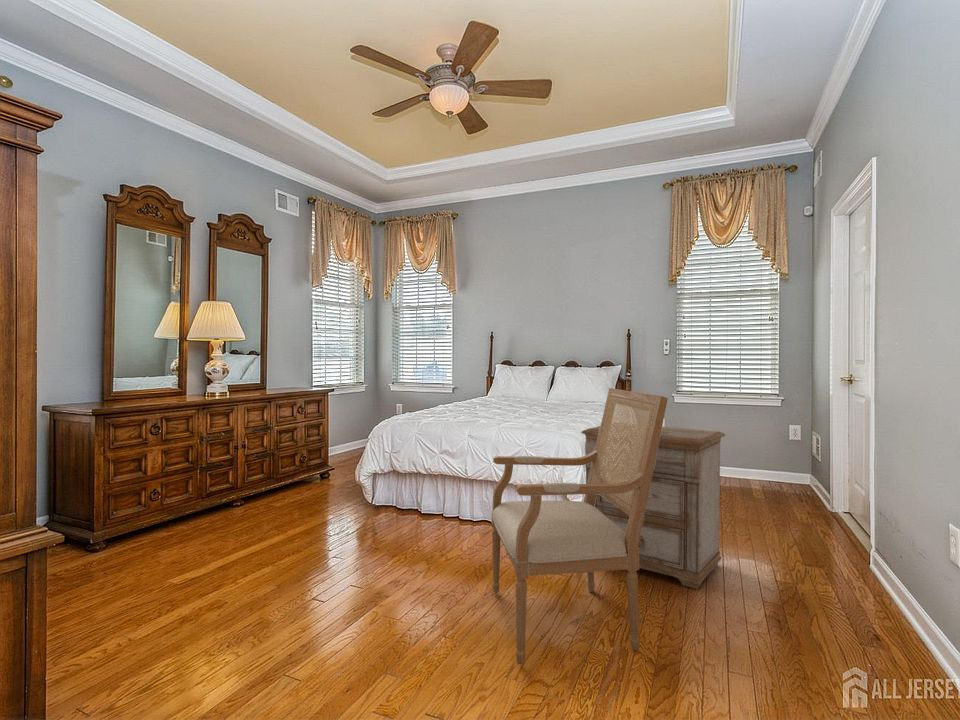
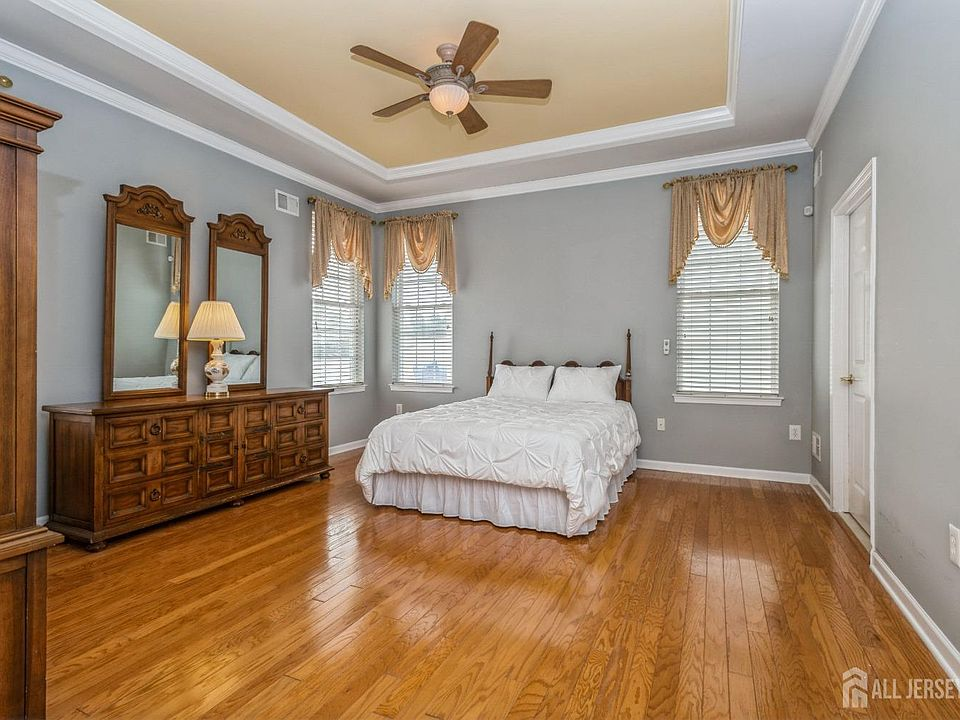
- nightstand [580,423,726,590]
- chair [491,387,669,666]
